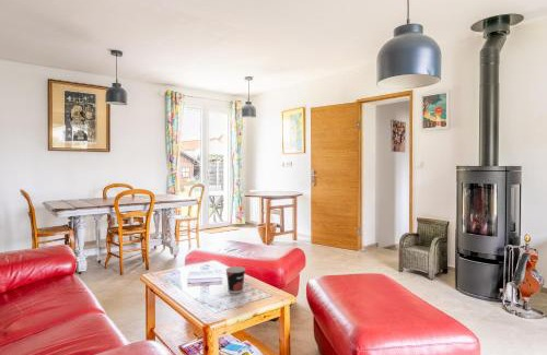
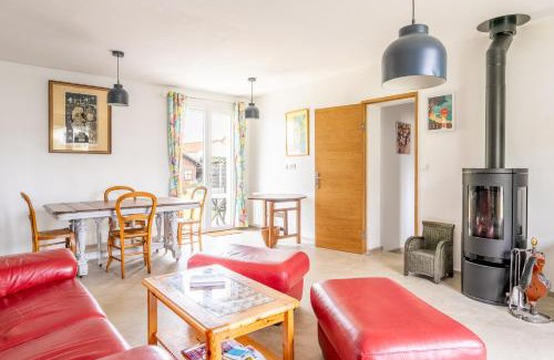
- cup [225,265,246,294]
